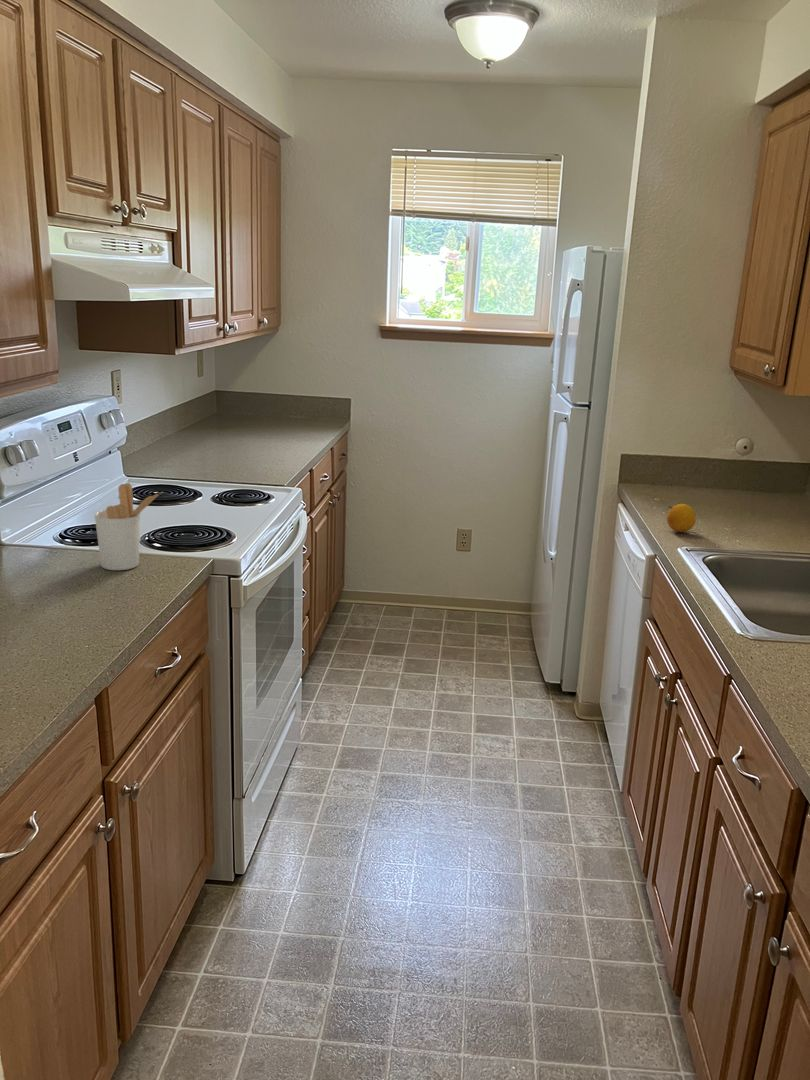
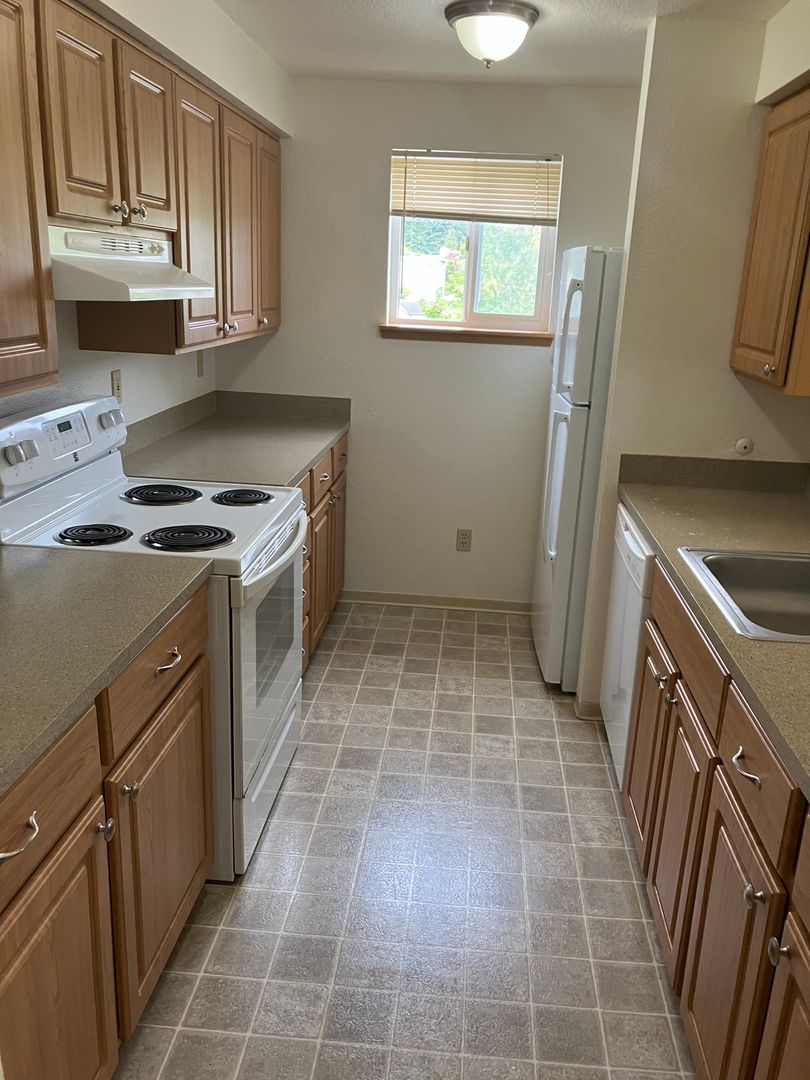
- utensil holder [94,482,164,571]
- fruit [666,503,697,533]
